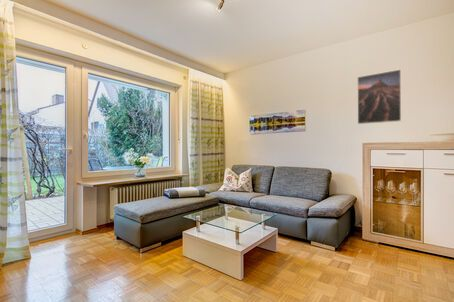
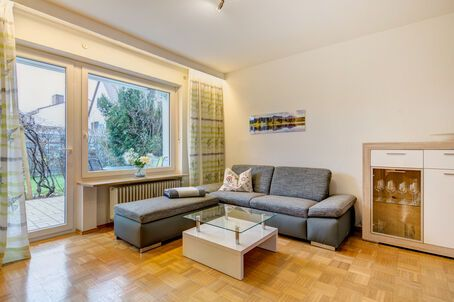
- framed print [356,68,402,125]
